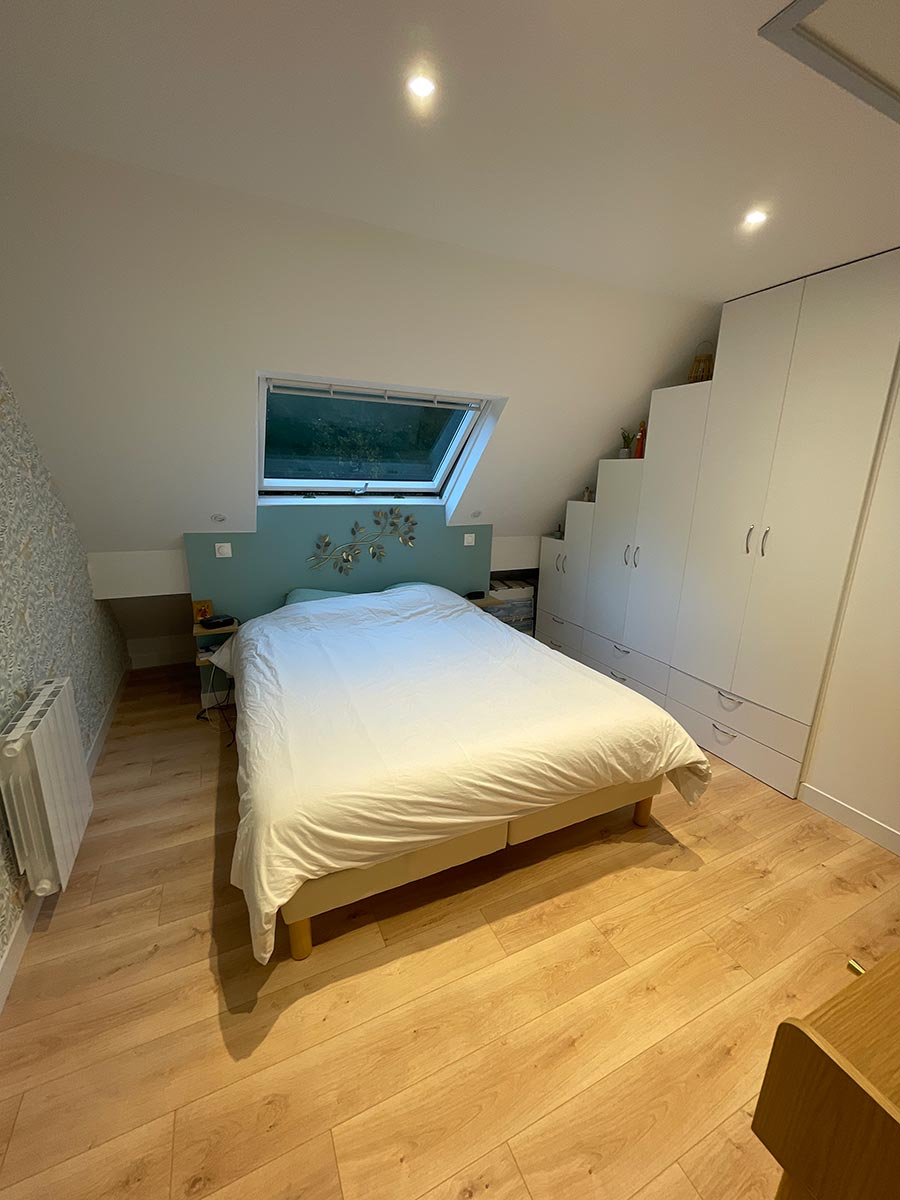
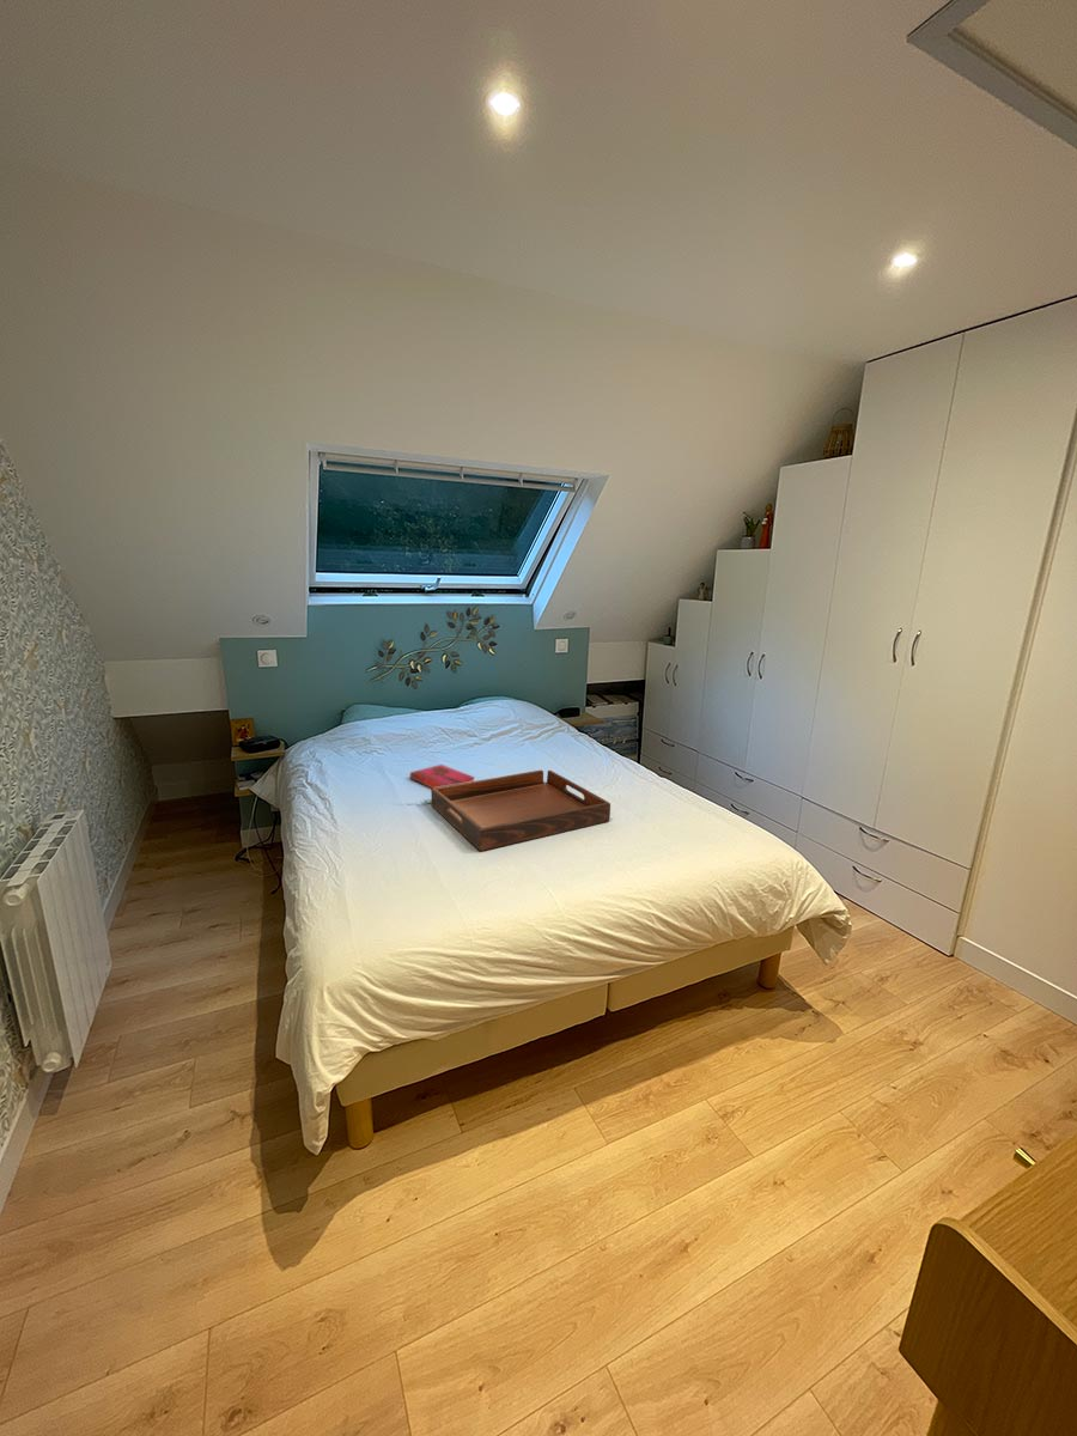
+ serving tray [430,769,611,852]
+ hardback book [409,763,476,789]
